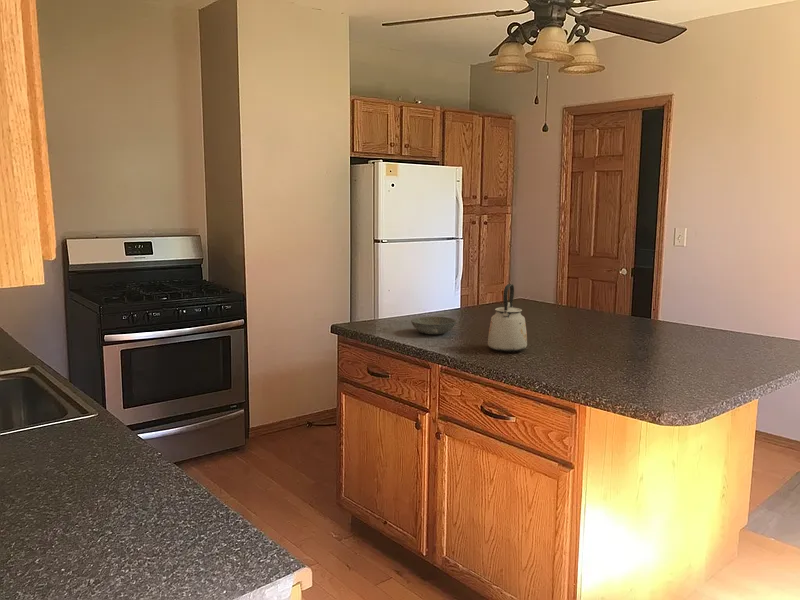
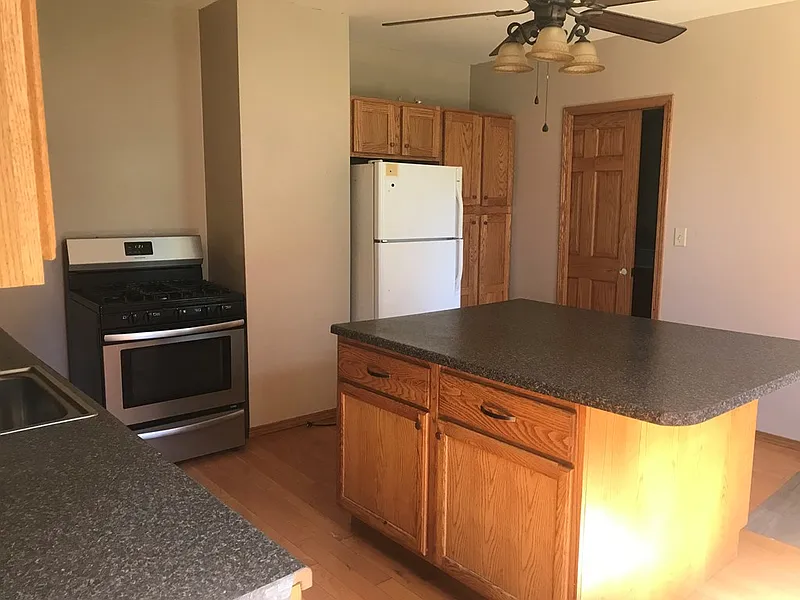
- bowl [410,316,457,335]
- kettle [487,283,528,353]
